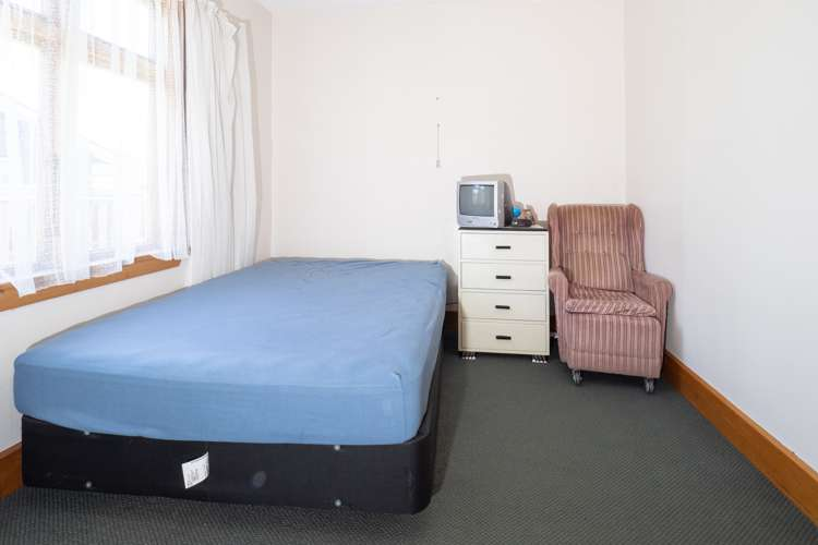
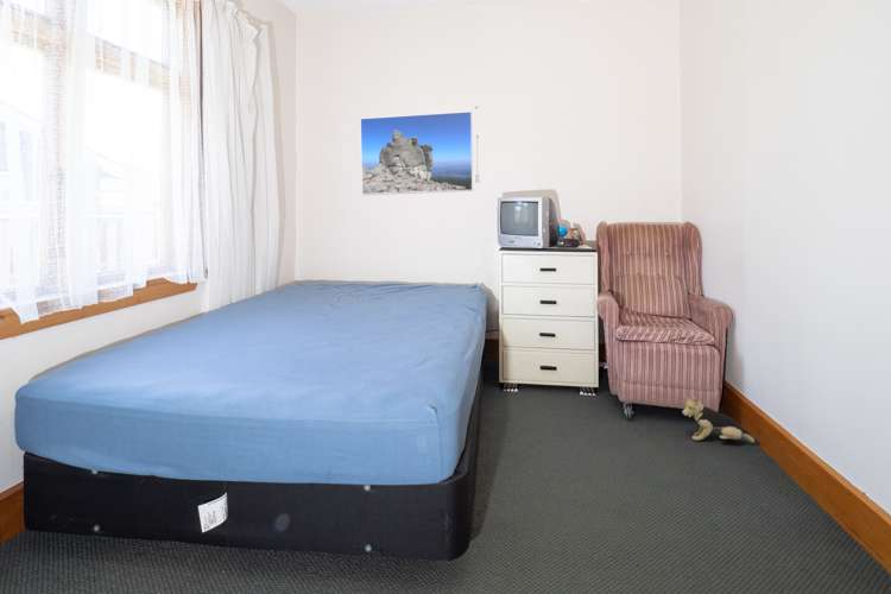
+ plush toy [681,396,762,446]
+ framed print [359,110,474,196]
